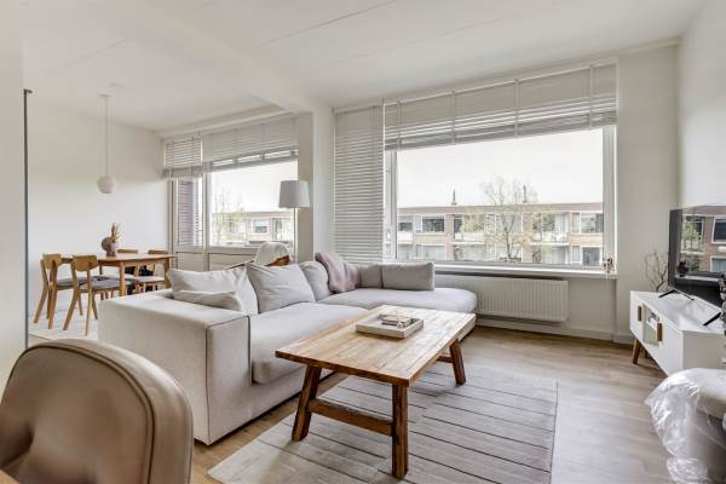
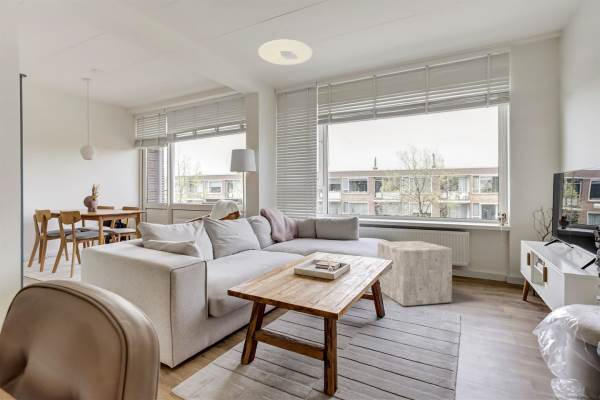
+ ceiling light [257,39,313,66]
+ stool [377,240,453,307]
